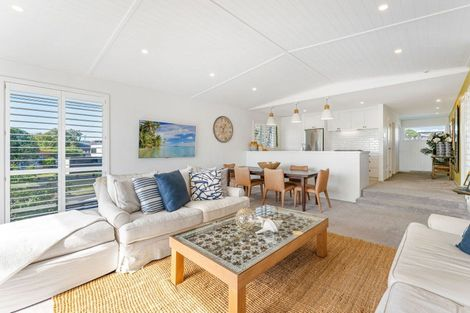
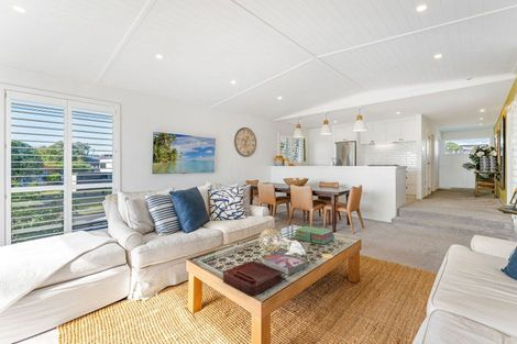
+ textbook [261,252,307,276]
+ decorative tray [222,259,283,298]
+ stack of books [293,225,336,245]
